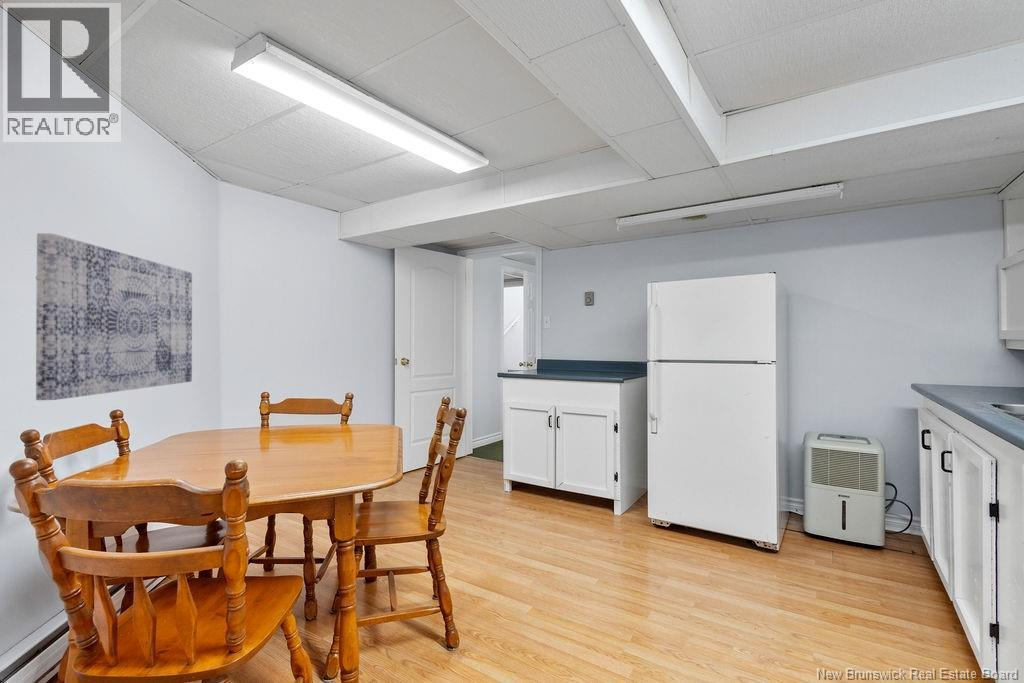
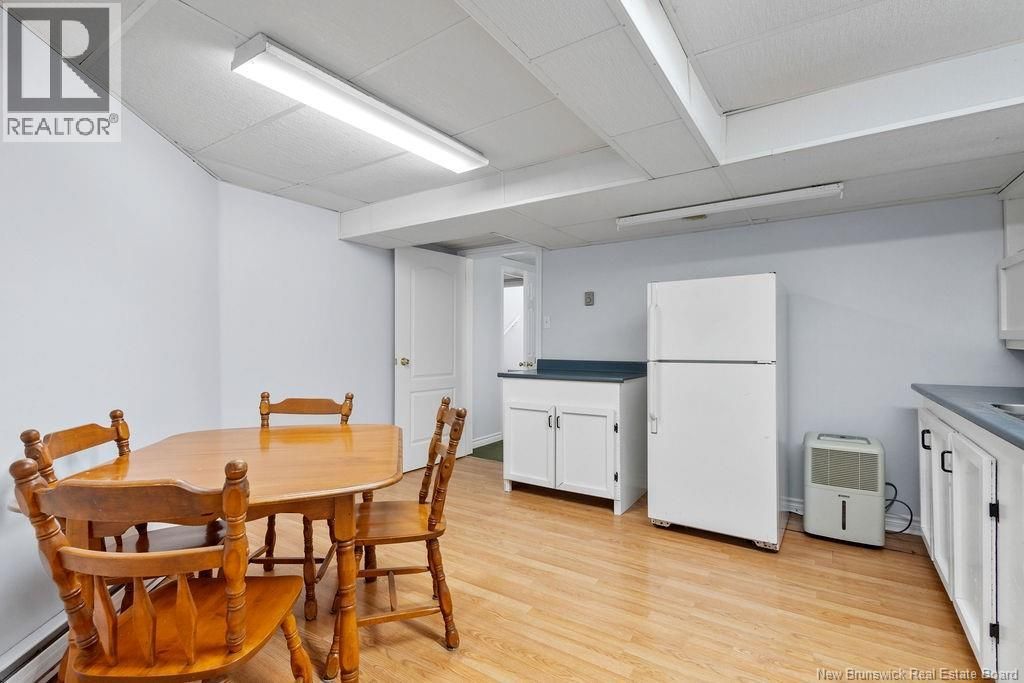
- wall art [35,232,193,401]
